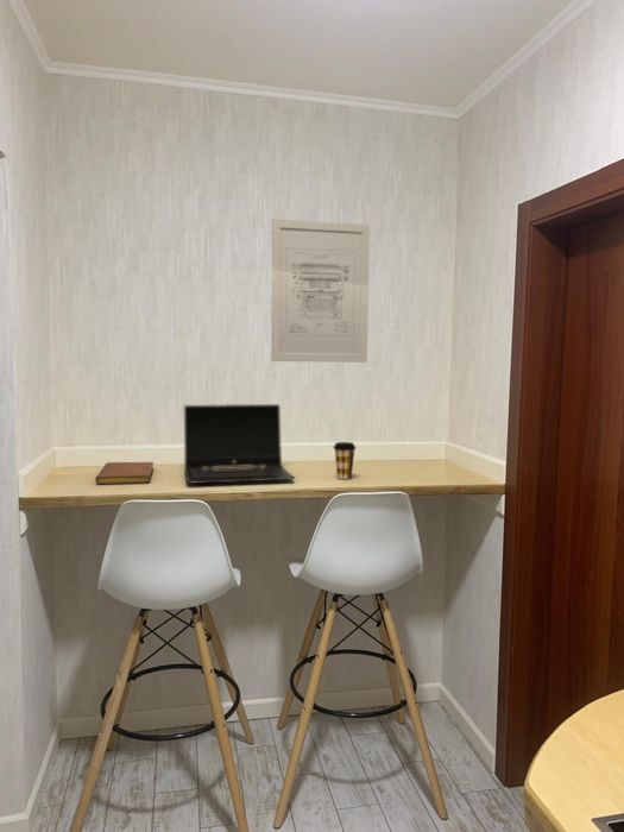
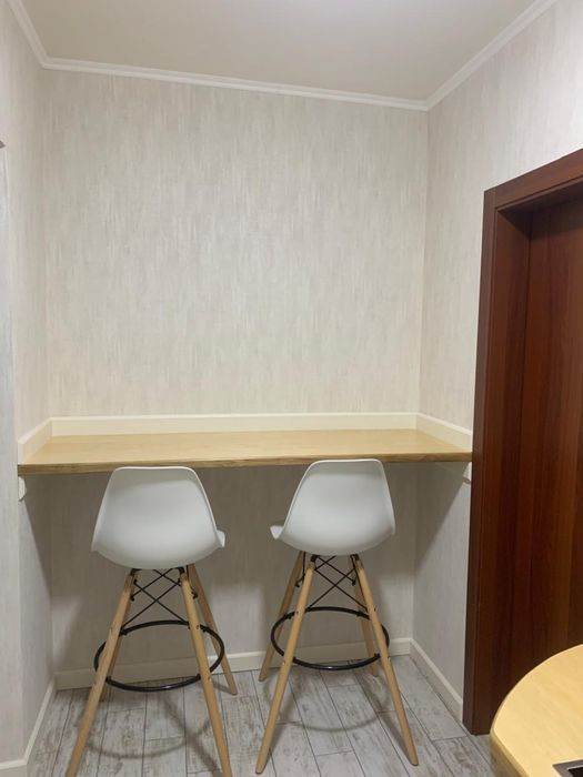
- wall art [270,218,371,364]
- coffee cup [333,441,357,480]
- laptop computer [183,403,296,485]
- notebook [94,461,155,485]
